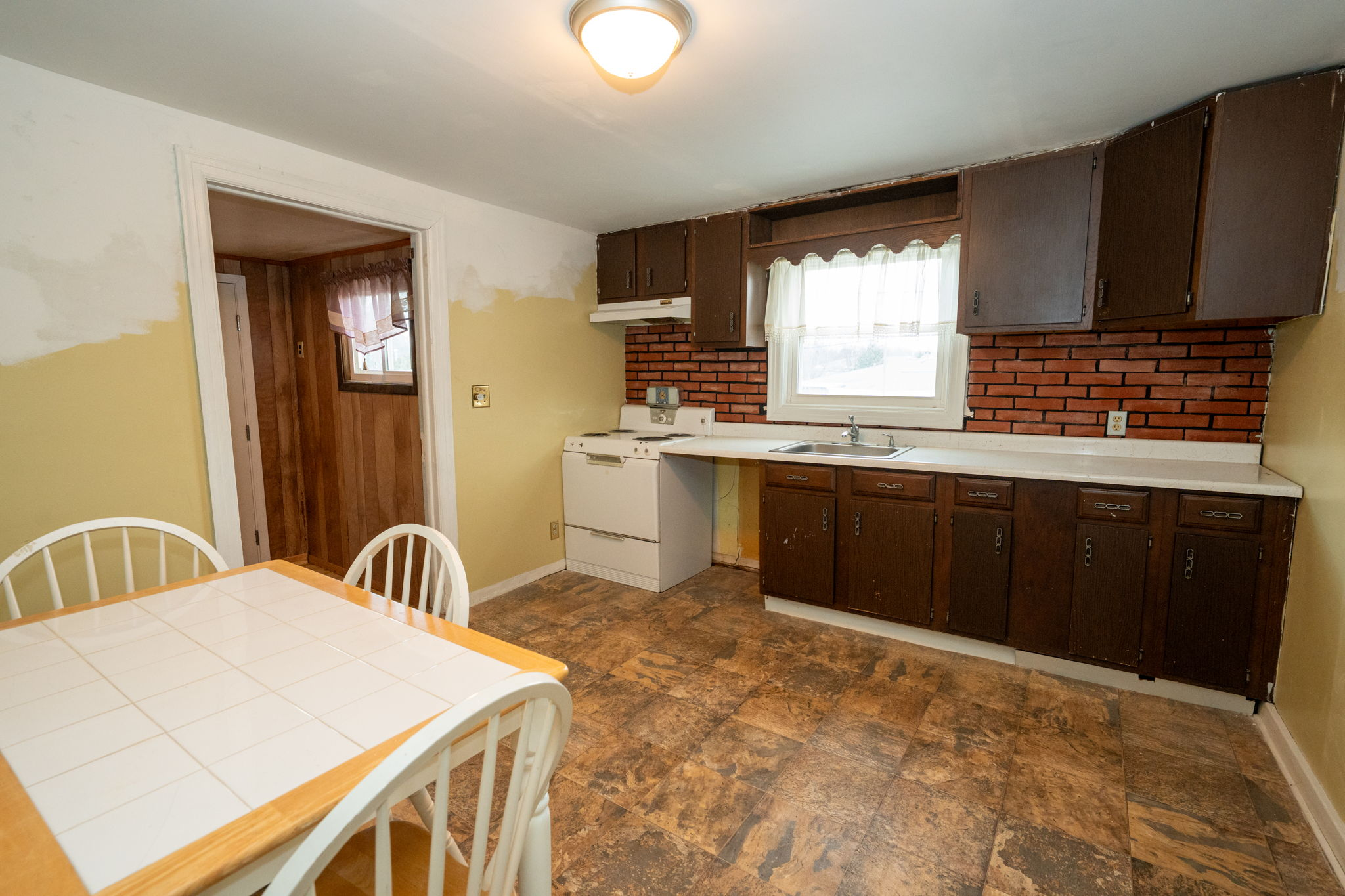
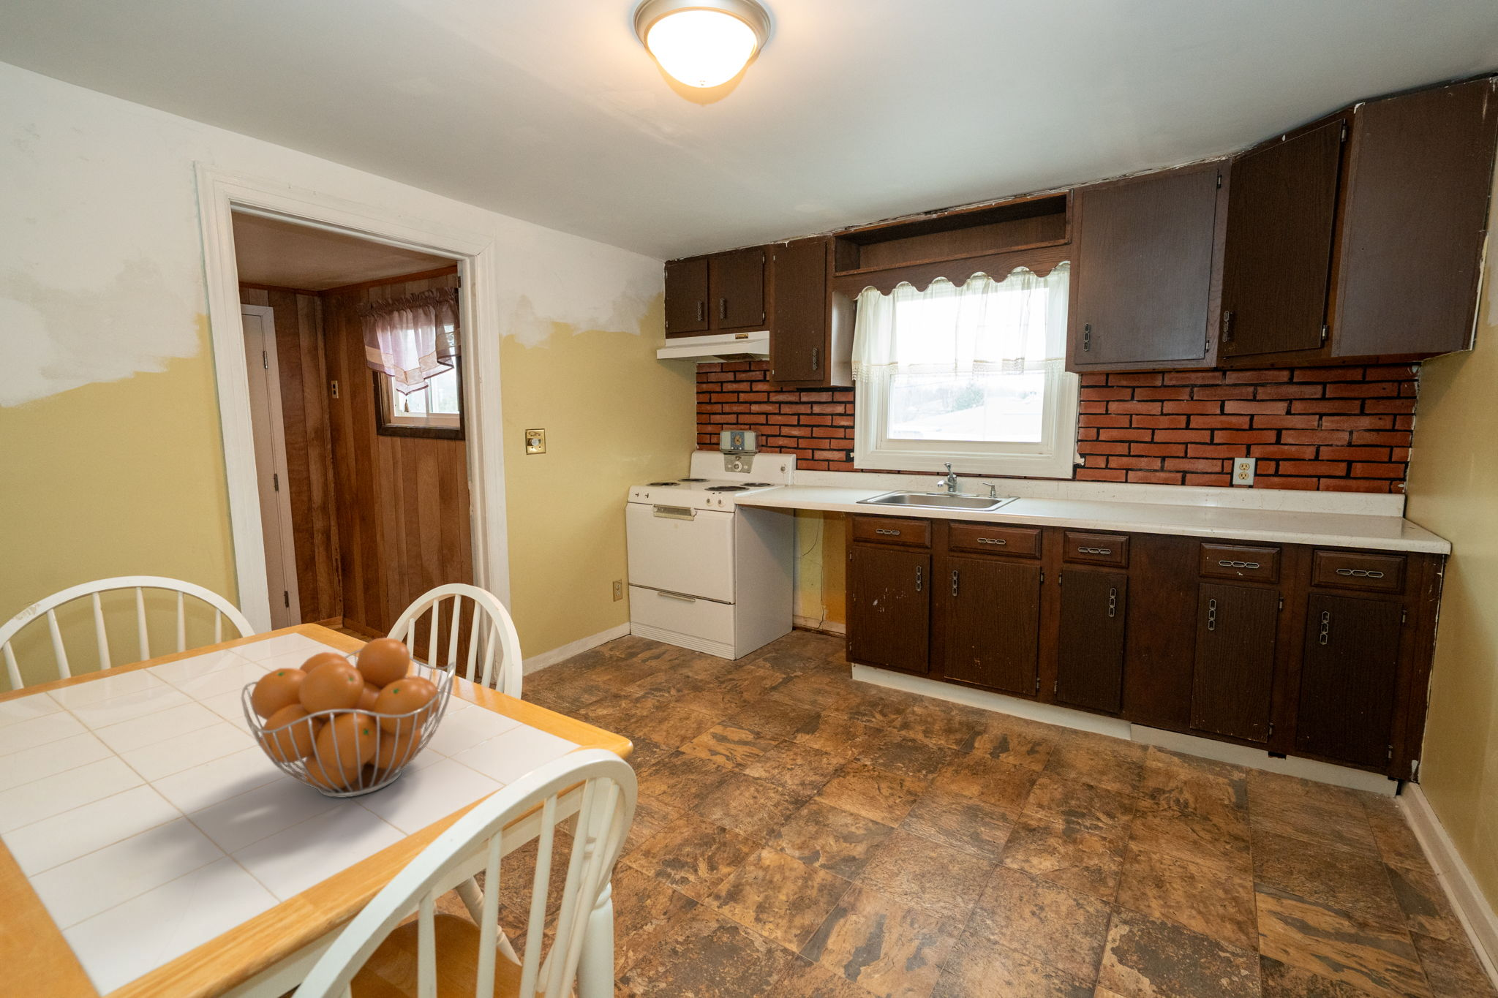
+ fruit basket [241,637,457,799]
